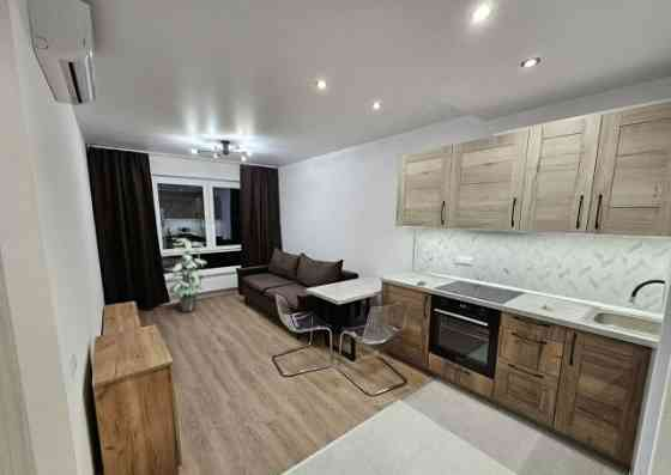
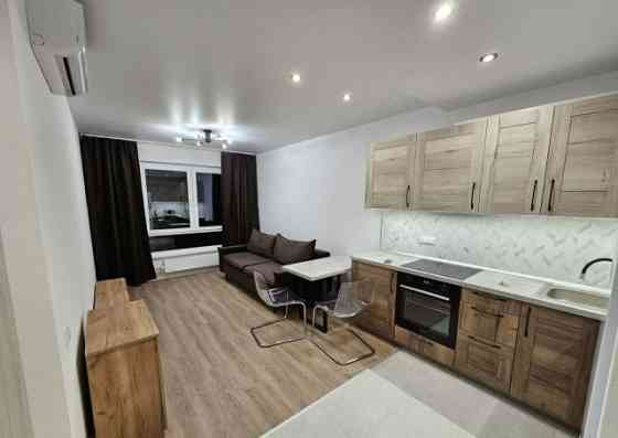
- indoor plant [164,237,207,313]
